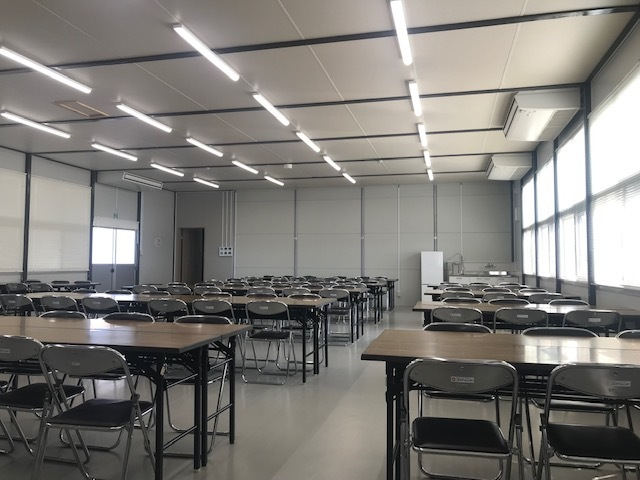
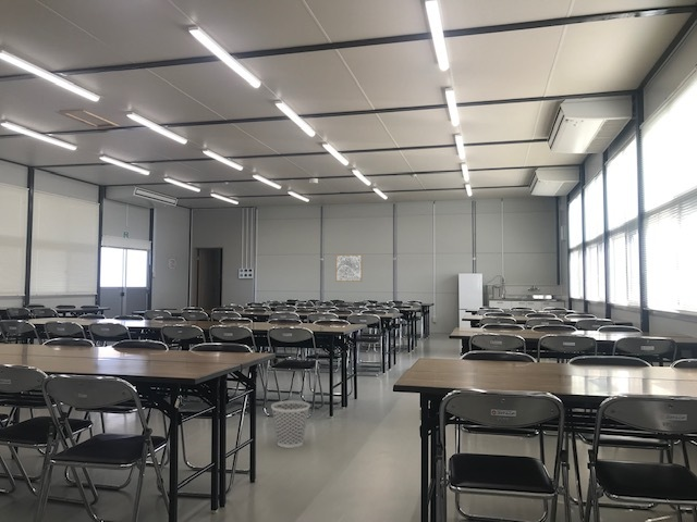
+ wall art [334,253,364,283]
+ wastebasket [270,399,311,449]
